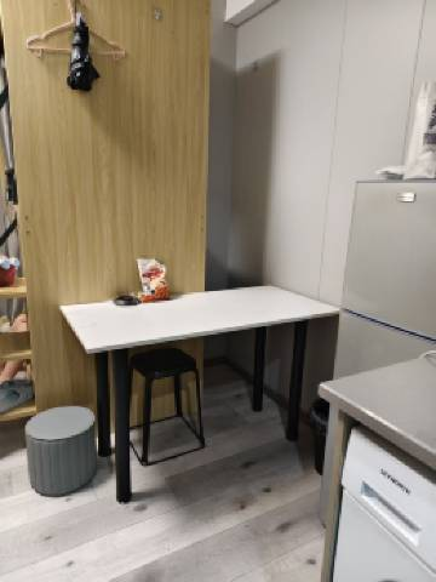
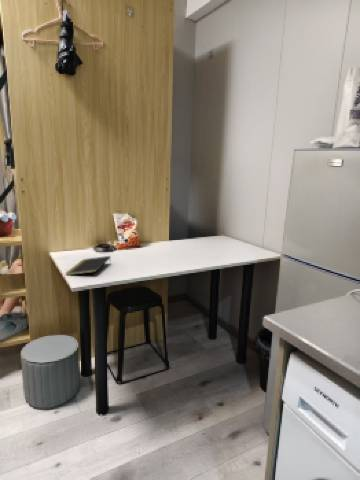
+ notepad [65,255,112,276]
